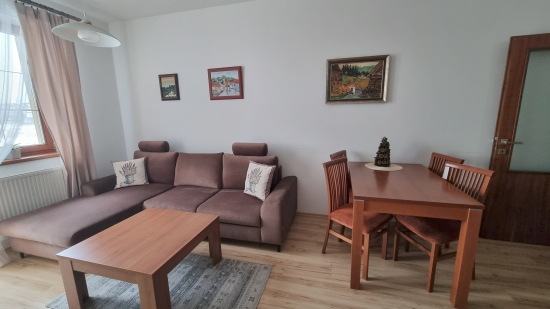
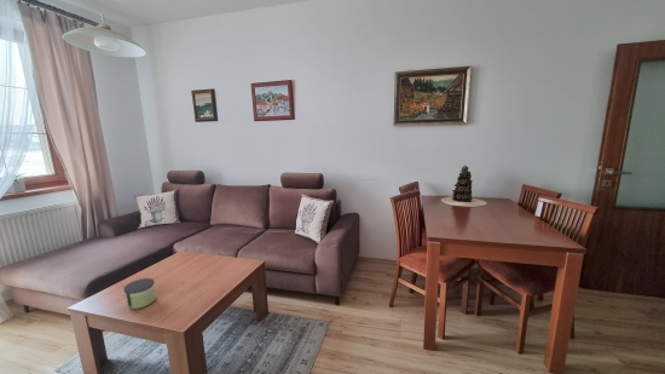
+ candle [122,277,156,310]
